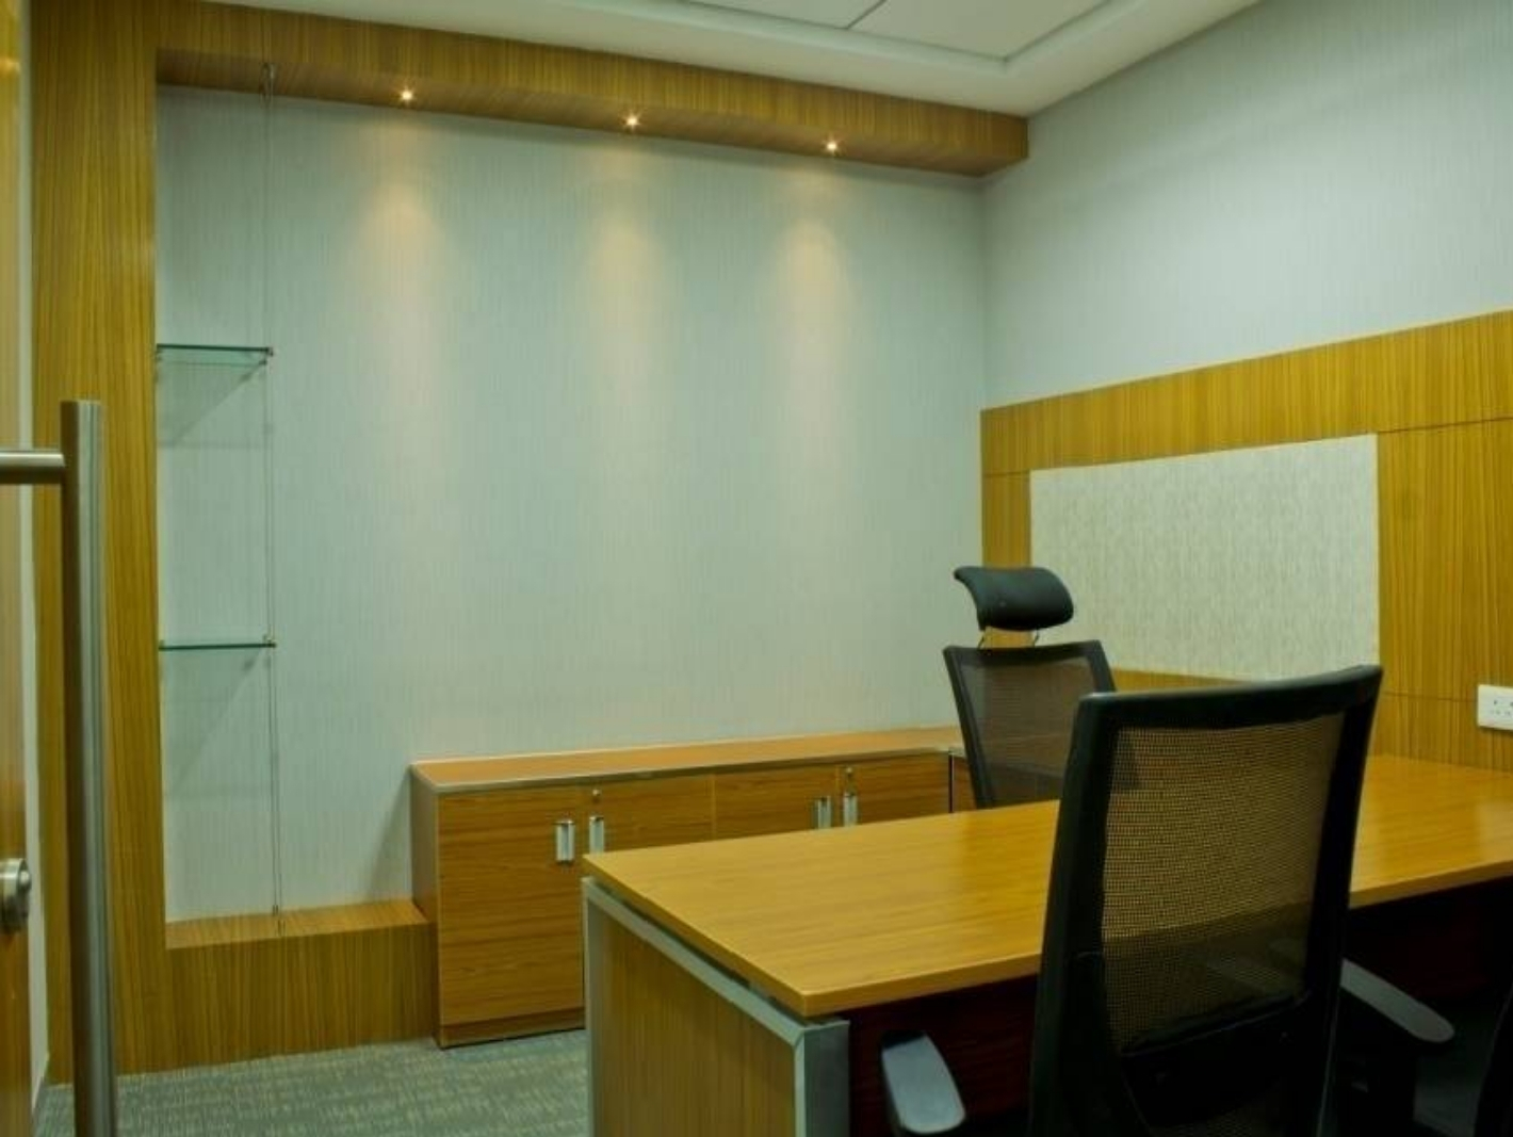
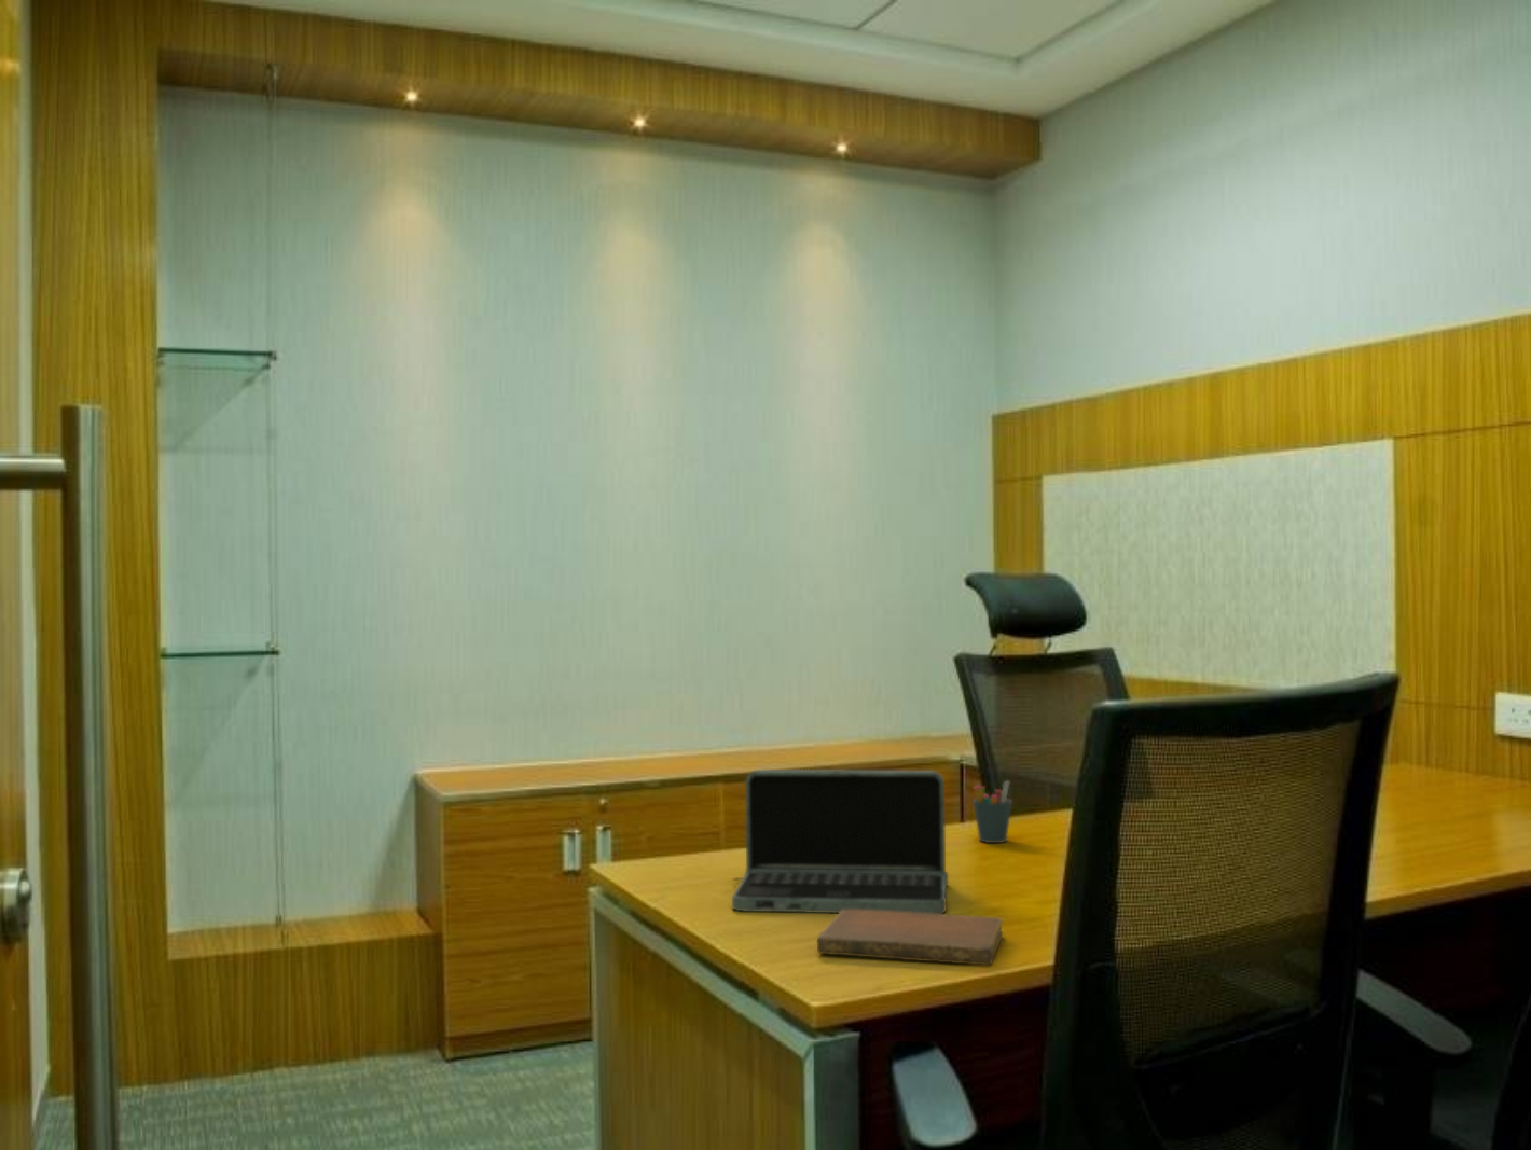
+ pen holder [972,780,1014,844]
+ notebook [816,910,1004,966]
+ laptop [731,768,949,914]
